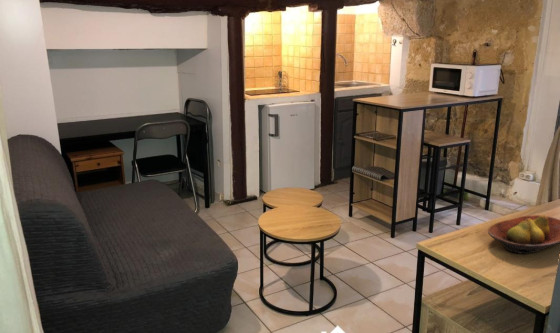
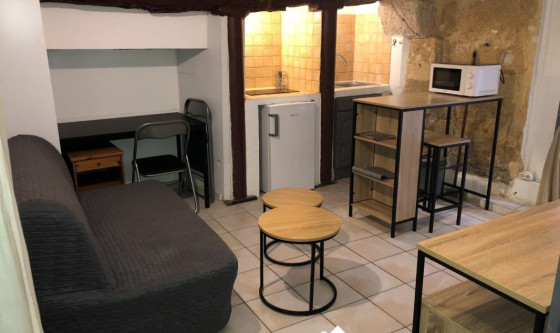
- fruit bowl [487,214,560,255]
